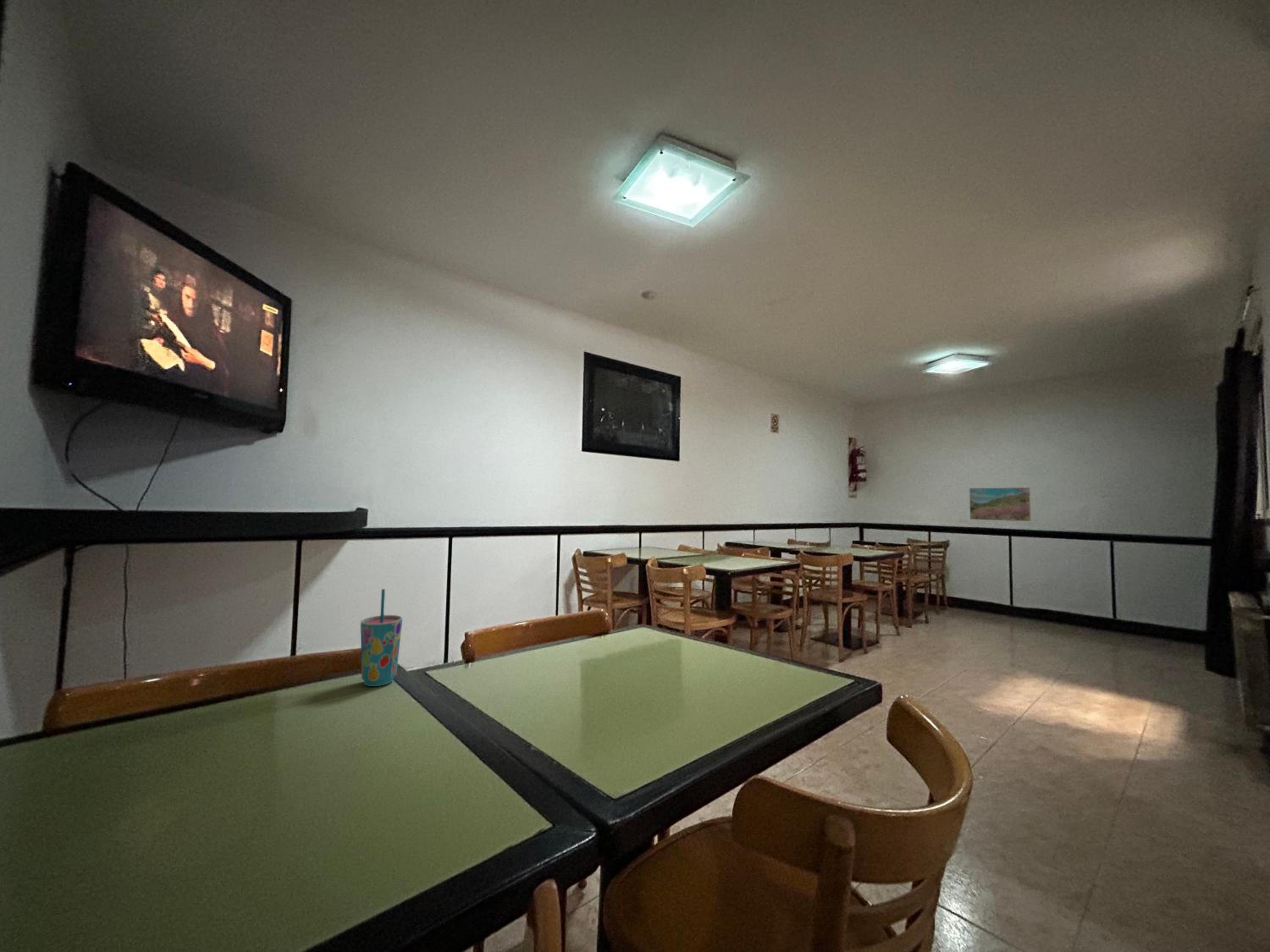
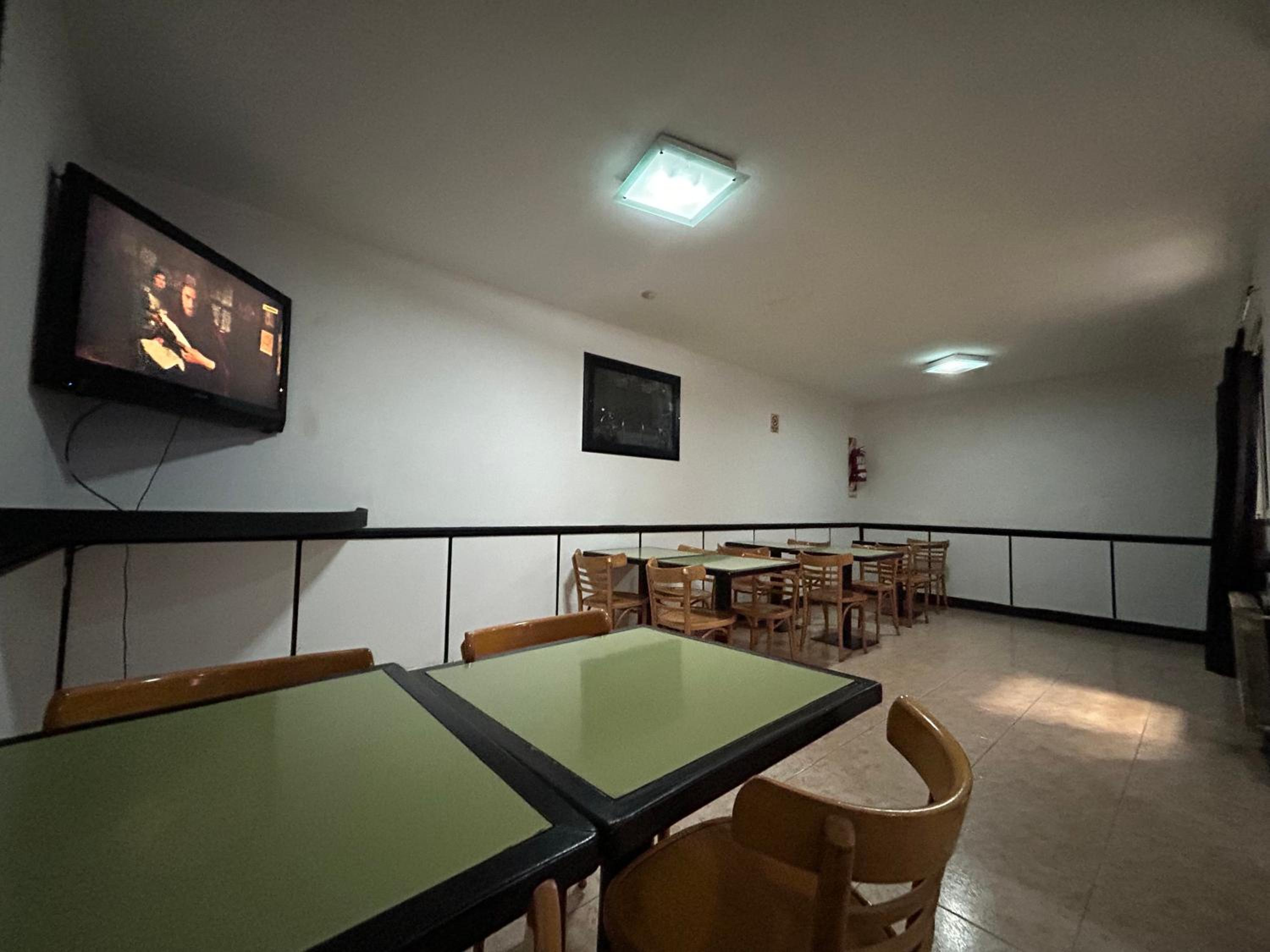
- cup [360,589,403,687]
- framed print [969,487,1031,522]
